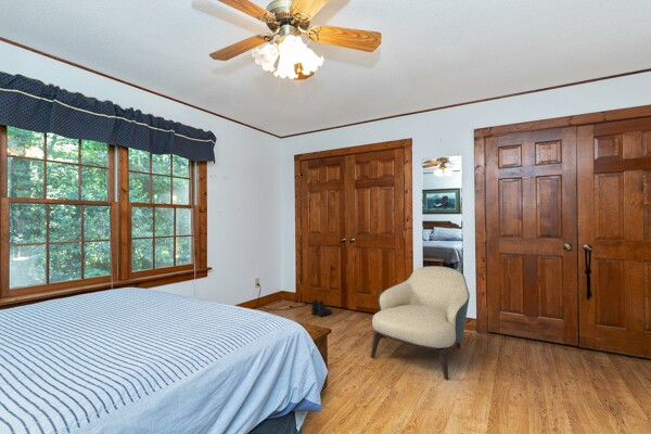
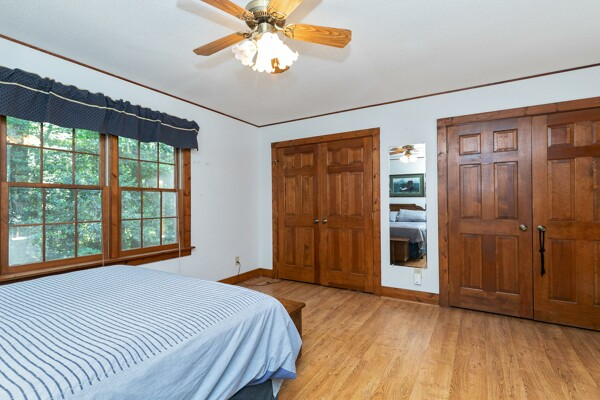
- boots [310,298,333,318]
- armchair [370,265,471,381]
